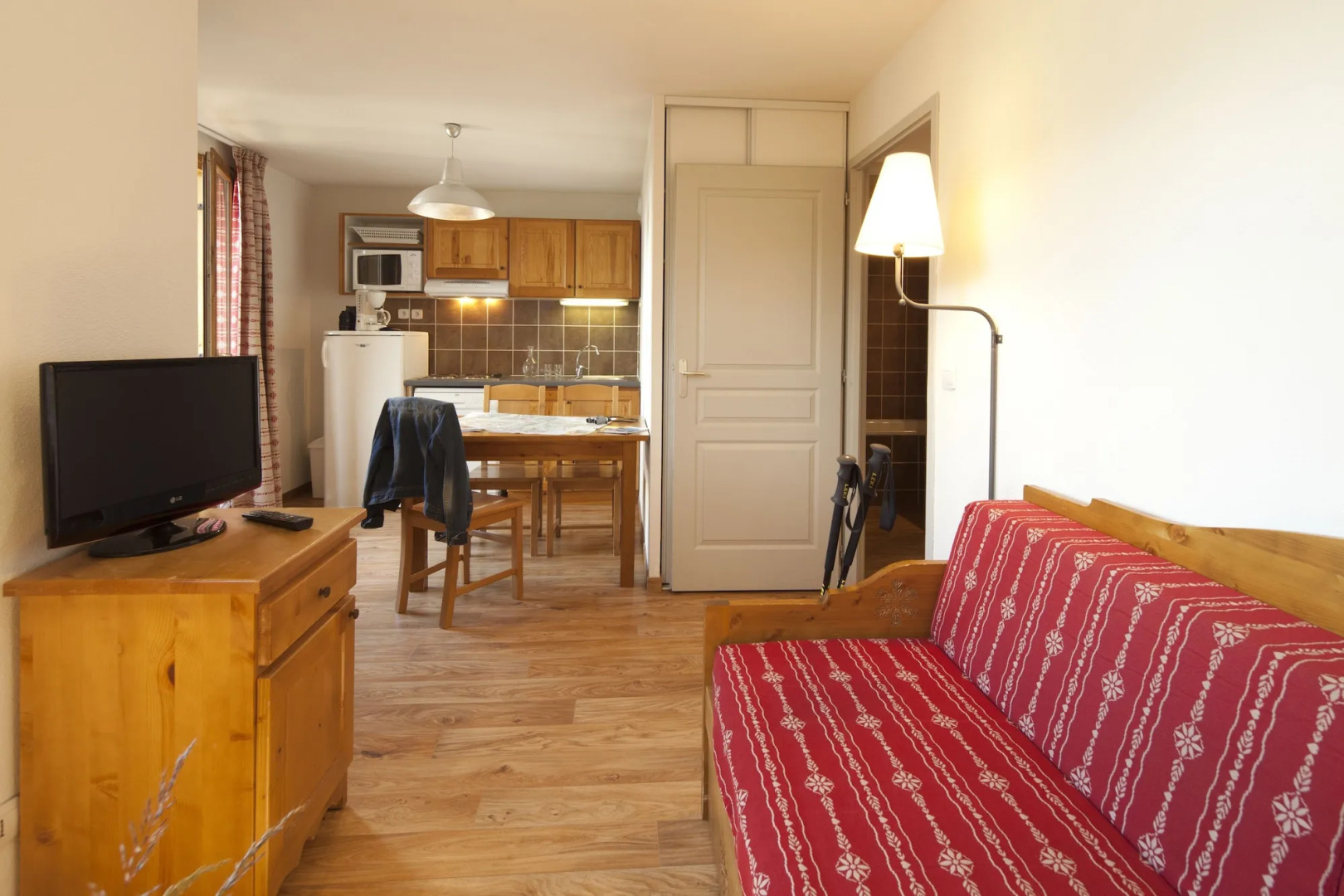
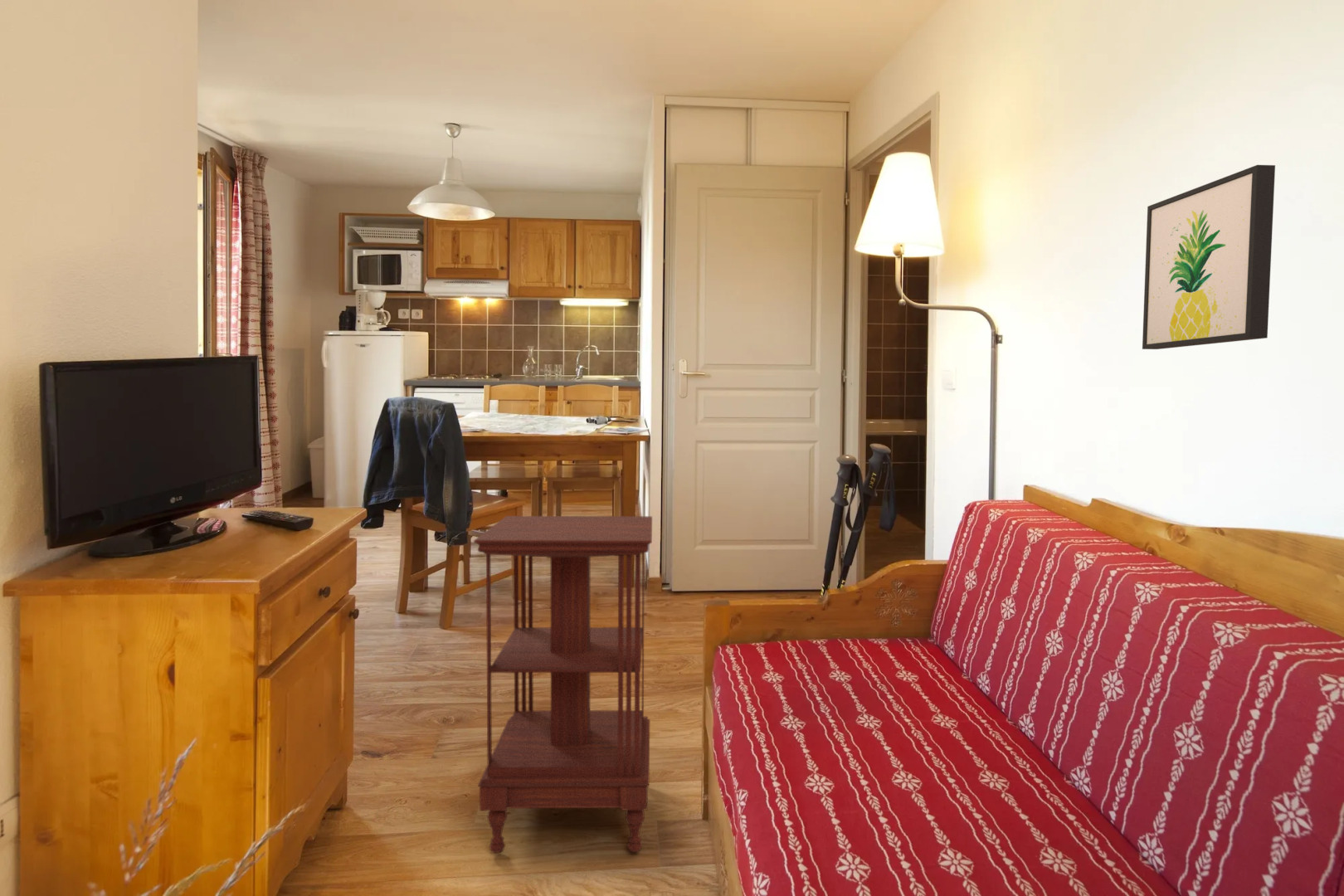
+ wall art [1142,164,1276,350]
+ side table [473,515,653,854]
